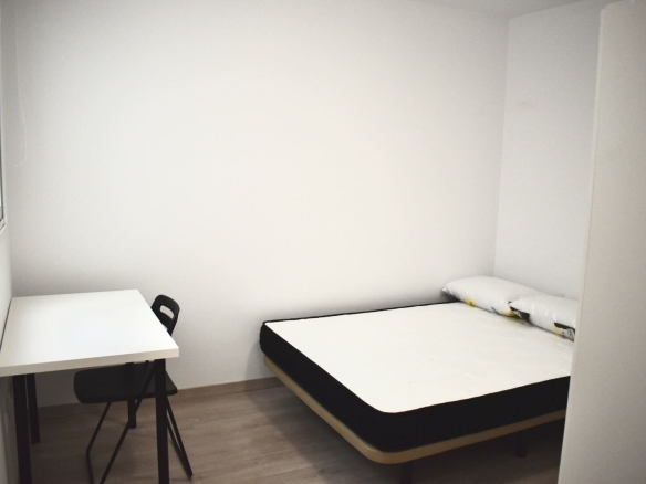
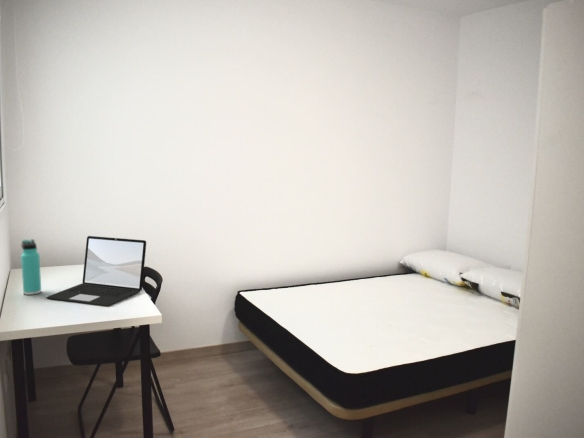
+ laptop [45,235,147,307]
+ thermos bottle [20,238,42,296]
